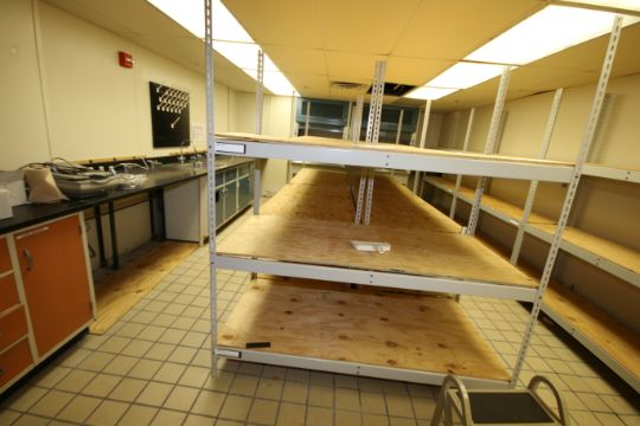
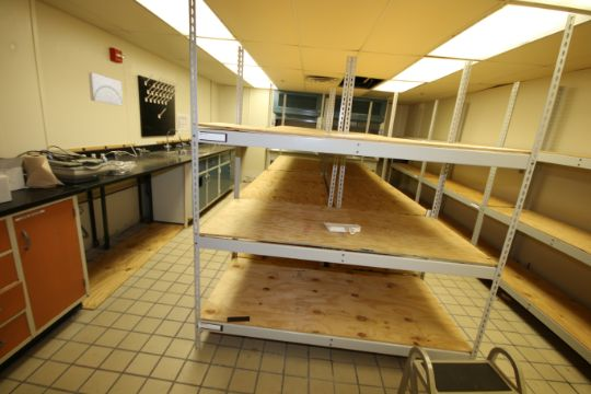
+ wall art [88,71,124,107]
